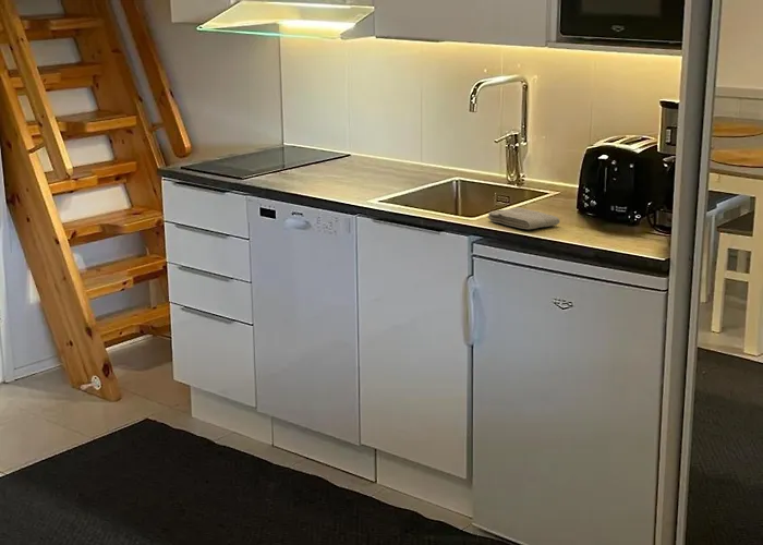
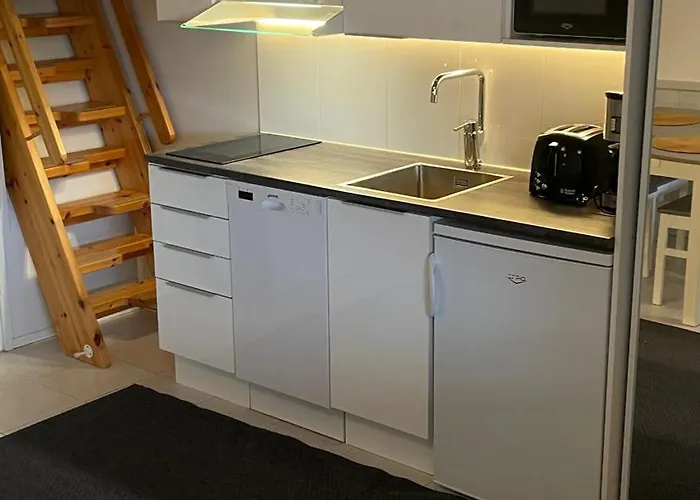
- washcloth [486,207,560,230]
